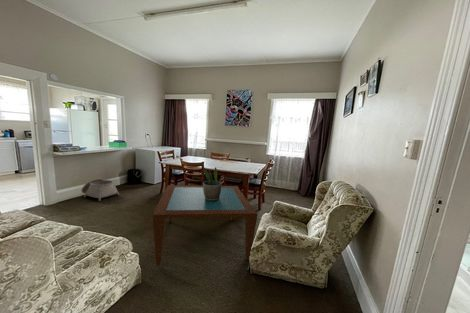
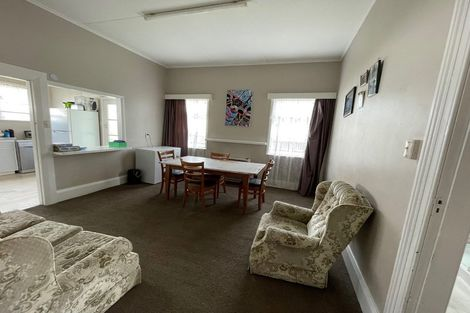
- coffee table [152,184,258,267]
- potted plant [202,166,223,201]
- basket [80,178,120,202]
